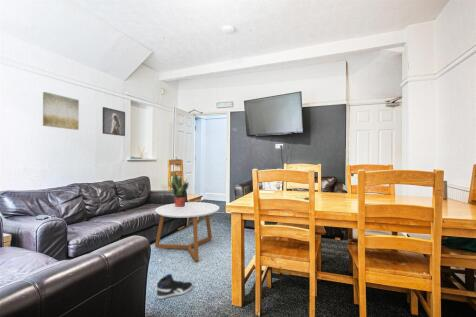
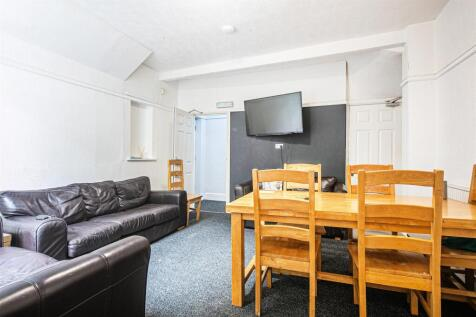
- sneaker [156,273,193,300]
- potted plant [168,171,190,207]
- wall art [42,91,80,131]
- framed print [102,106,126,137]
- coffee table [154,201,221,263]
